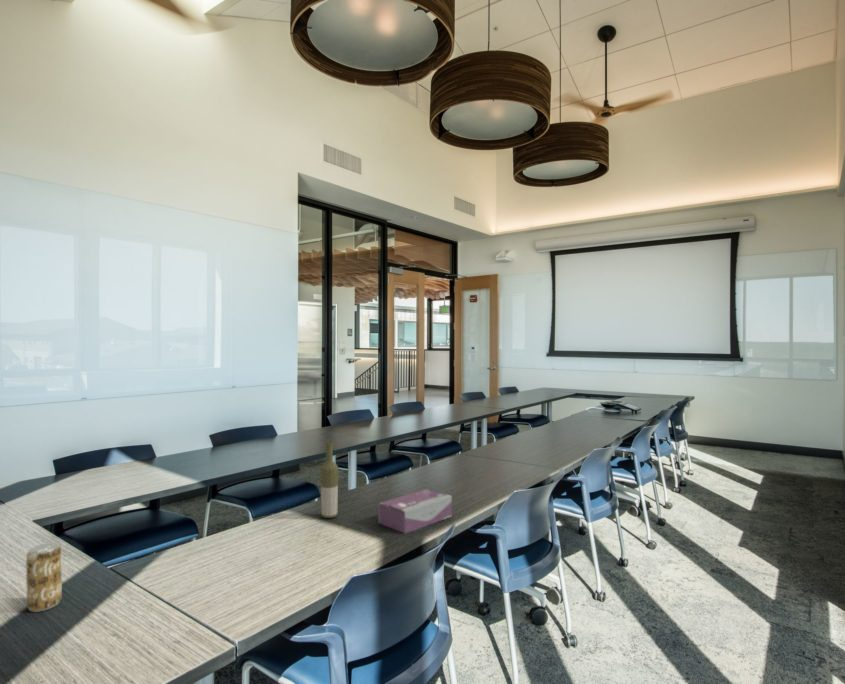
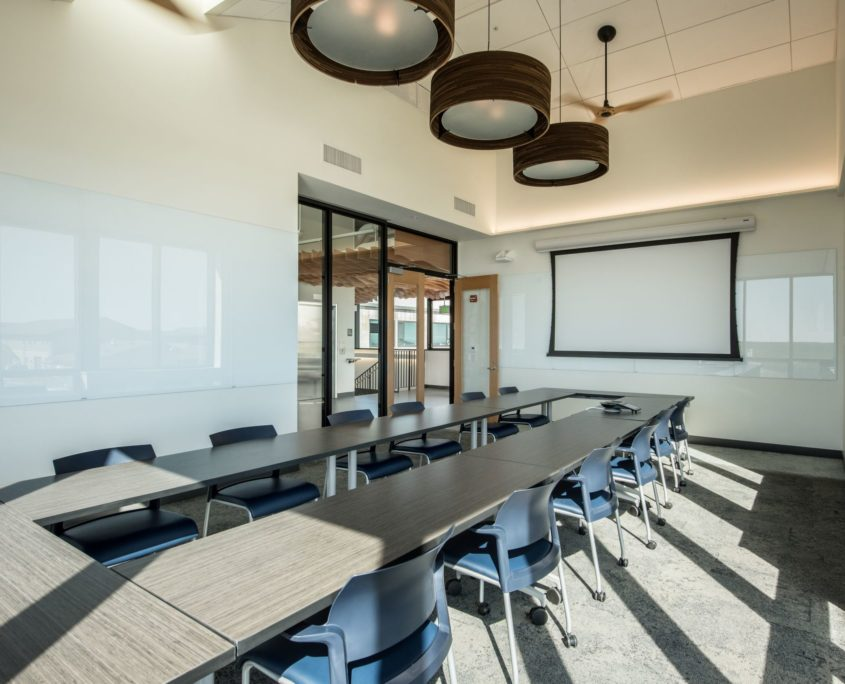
- tissue box [377,488,453,534]
- beverage can [25,542,63,613]
- bottle [320,440,339,519]
